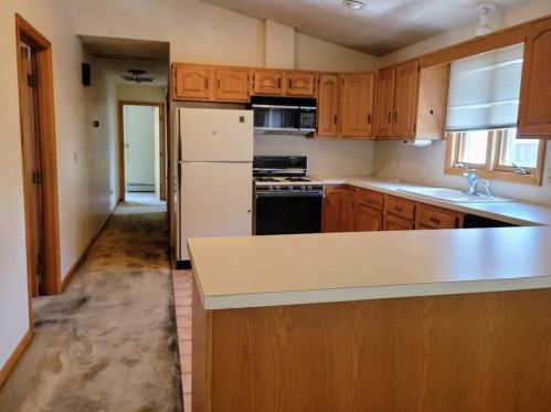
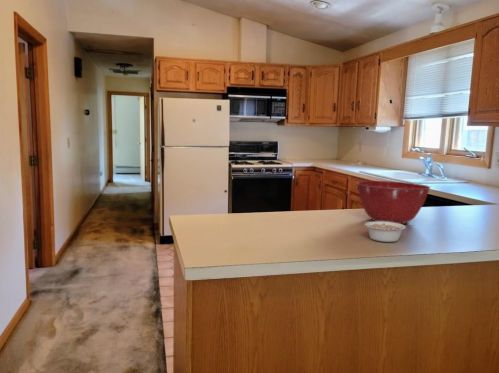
+ mixing bowl [355,180,432,225]
+ legume [364,221,415,243]
